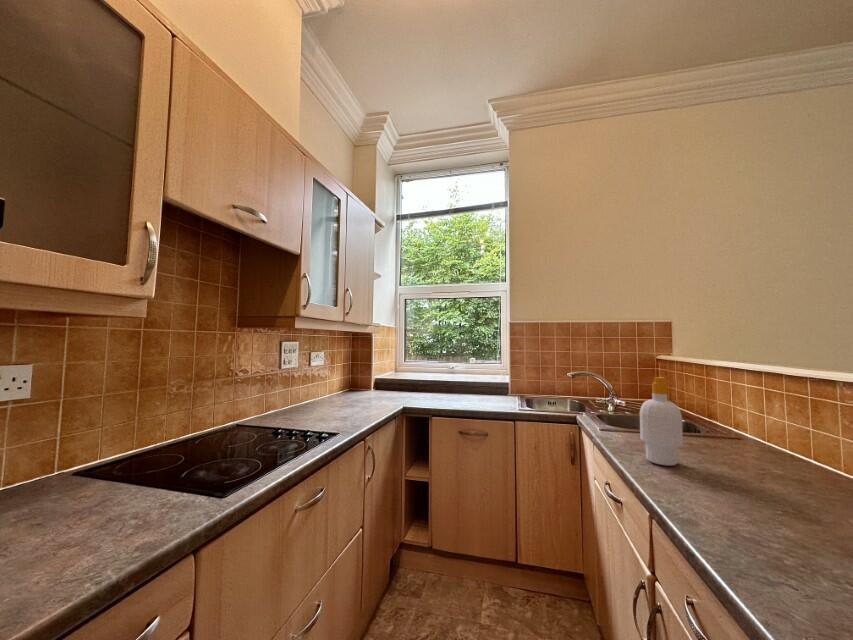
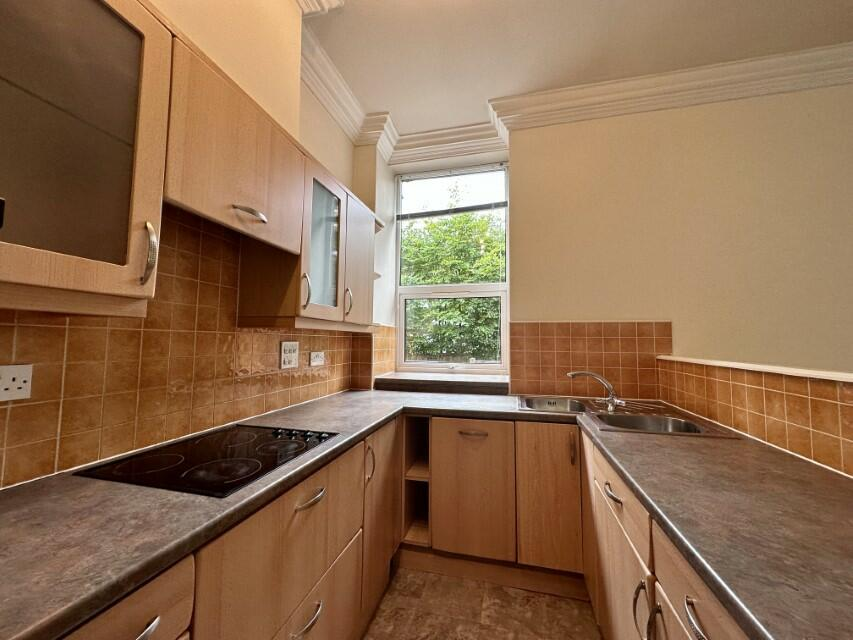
- soap bottle [639,376,684,467]
